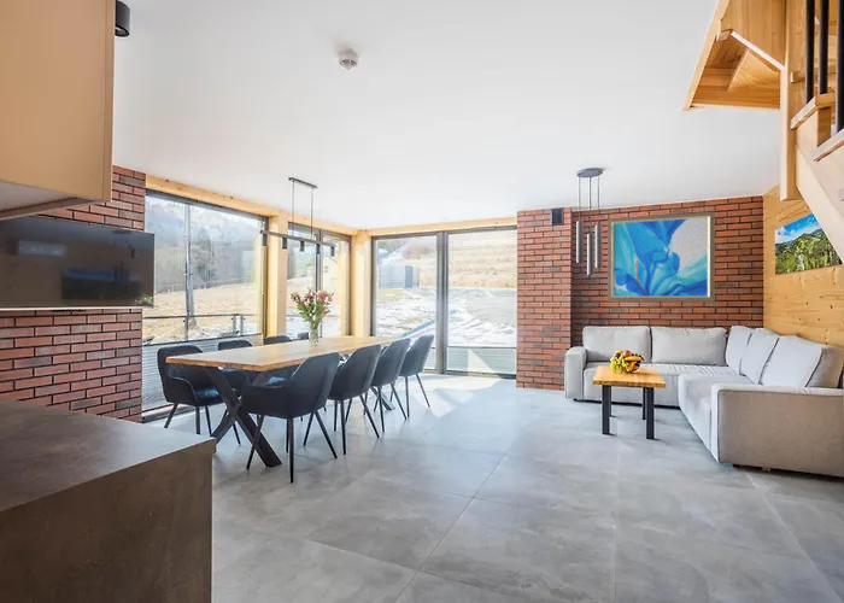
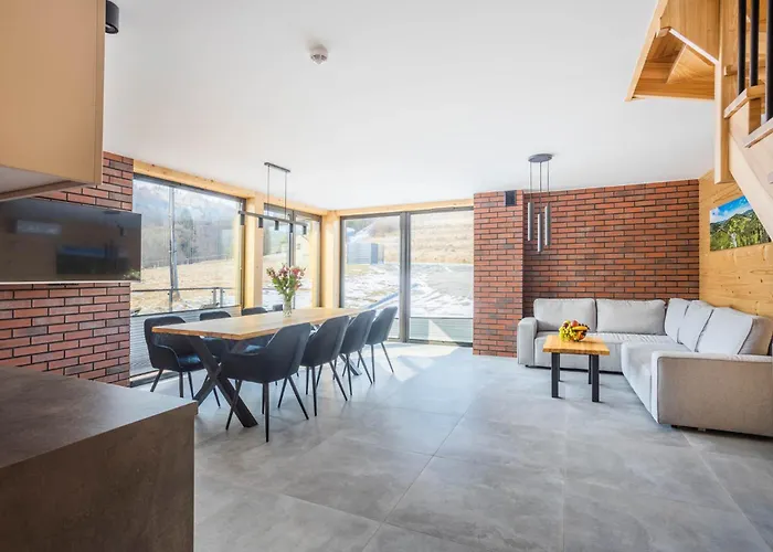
- wall art [606,210,716,303]
